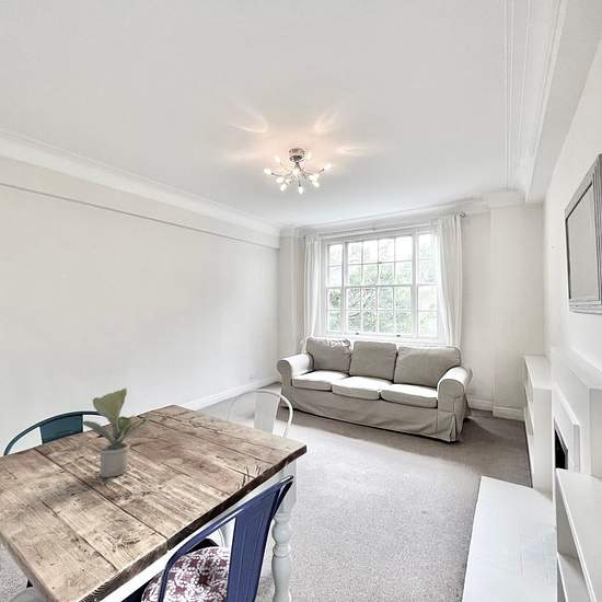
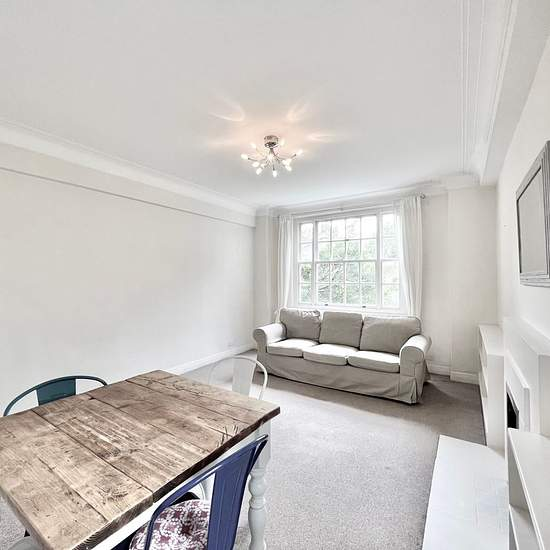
- potted plant [81,387,153,478]
